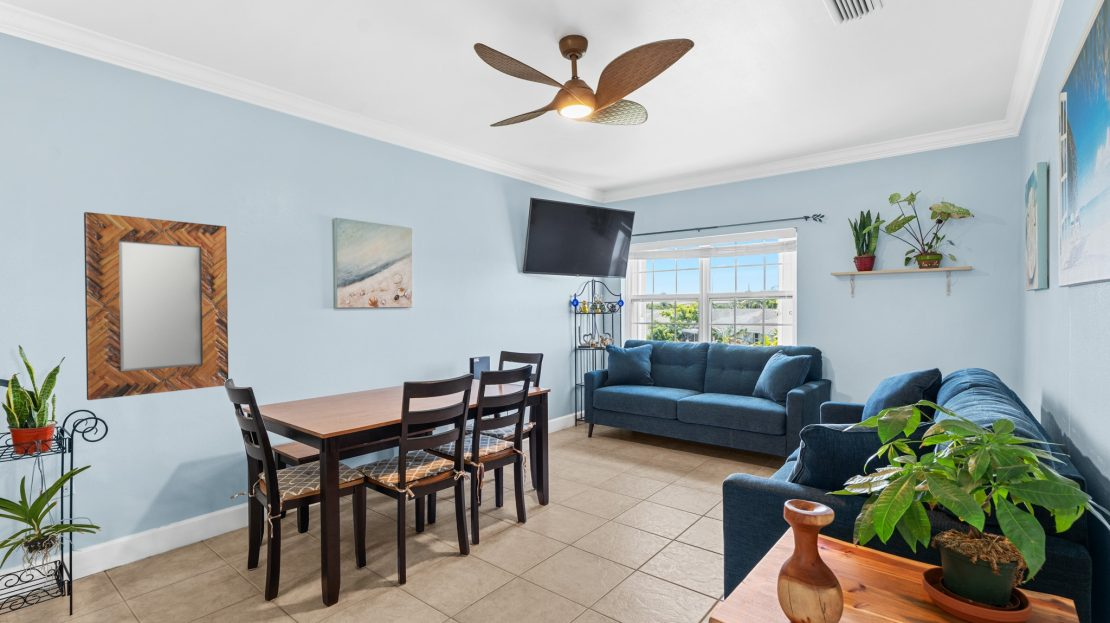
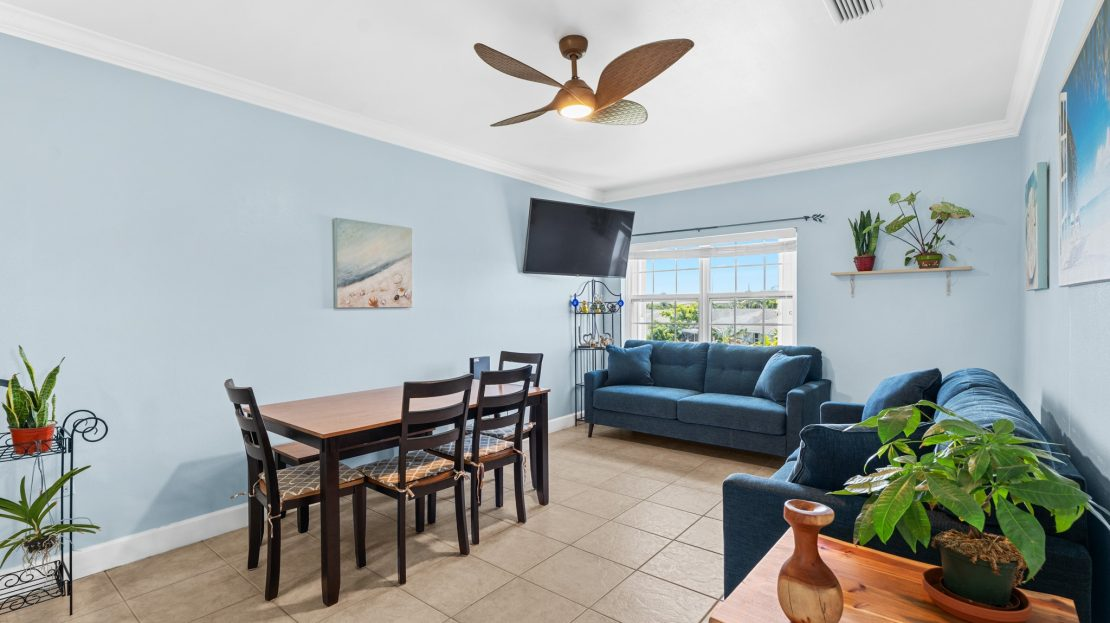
- home mirror [83,211,229,401]
